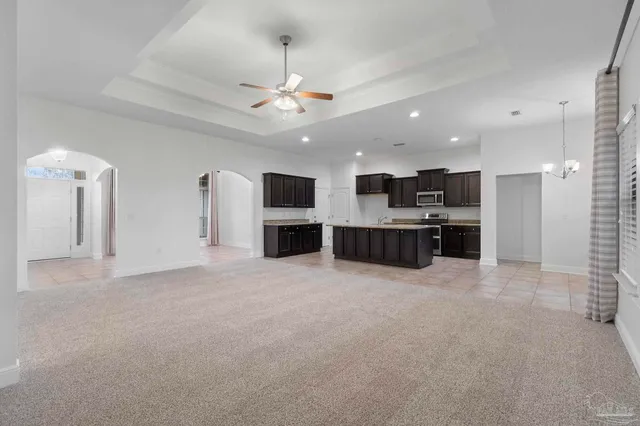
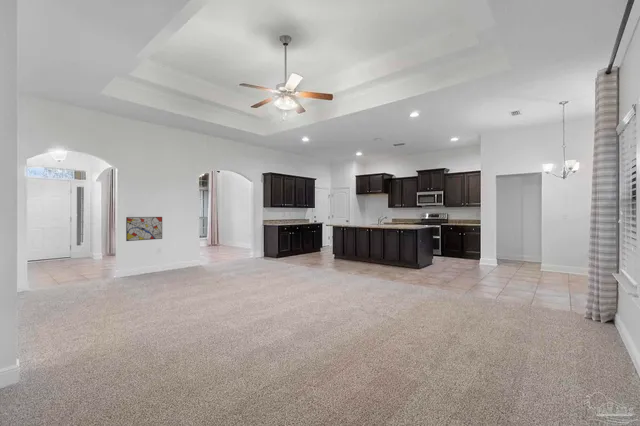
+ wall art [125,216,163,242]
